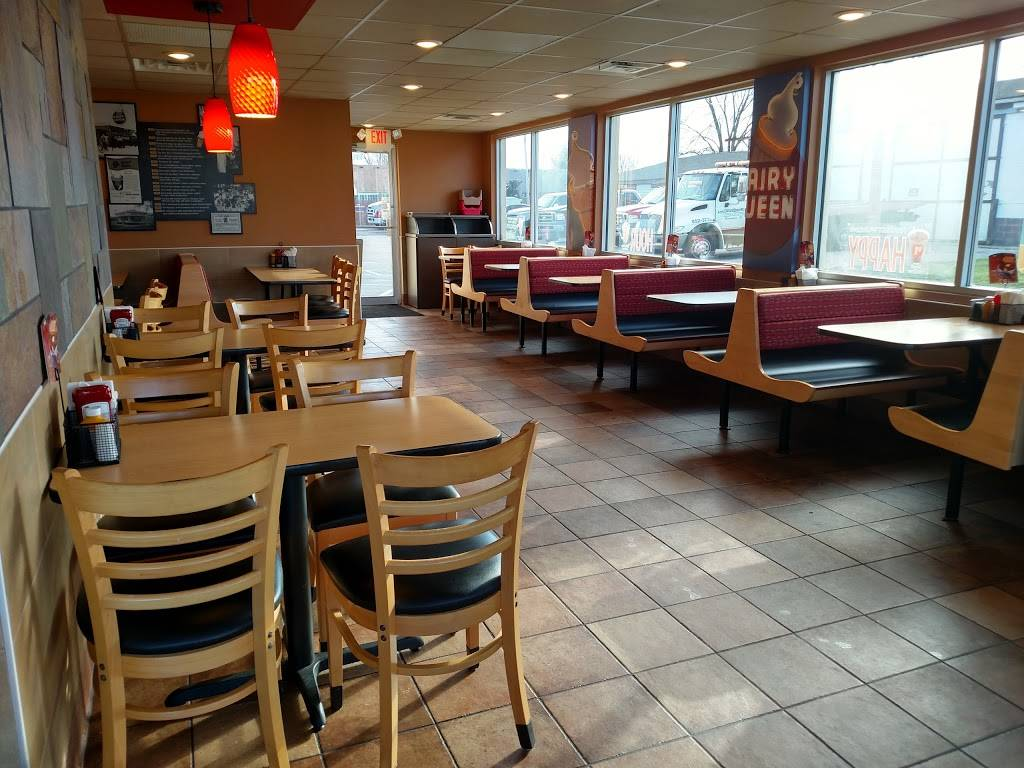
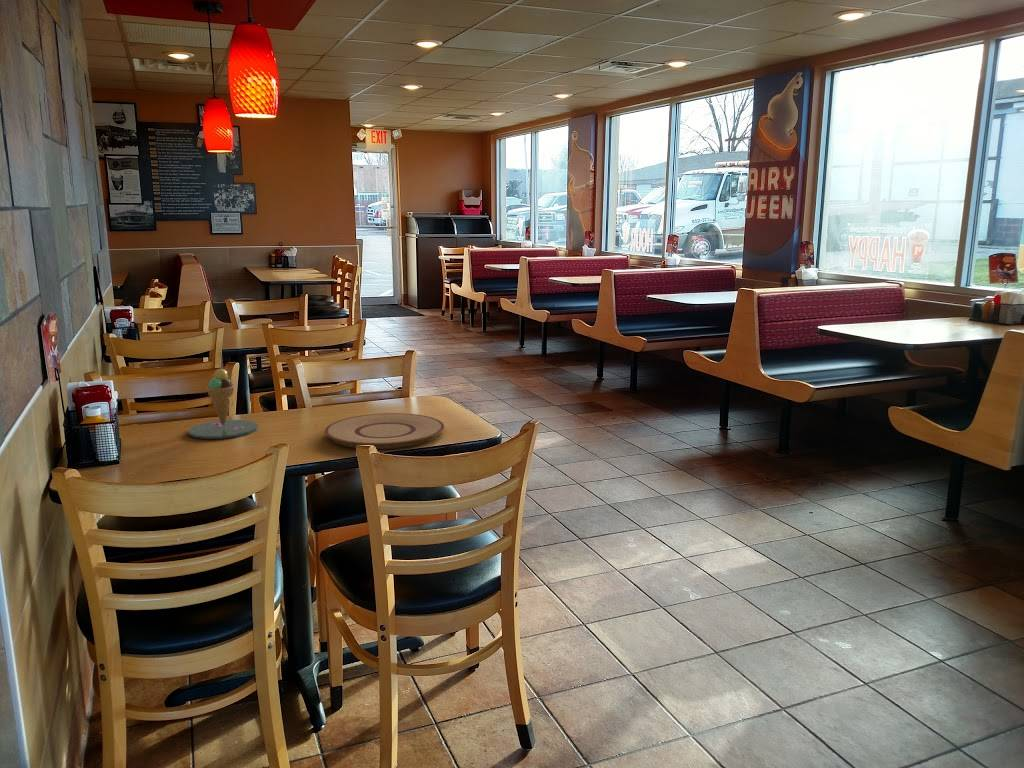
+ icecream [188,352,259,440]
+ plate [324,412,445,450]
